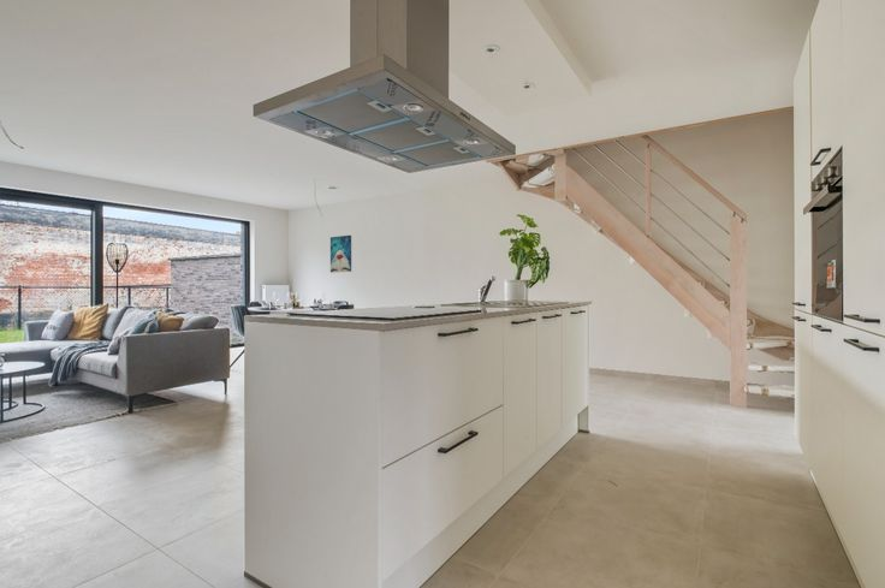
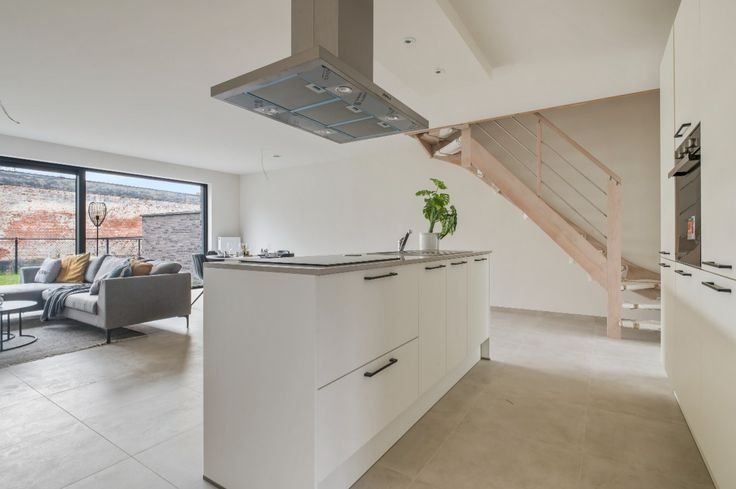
- wall art [329,234,352,274]
